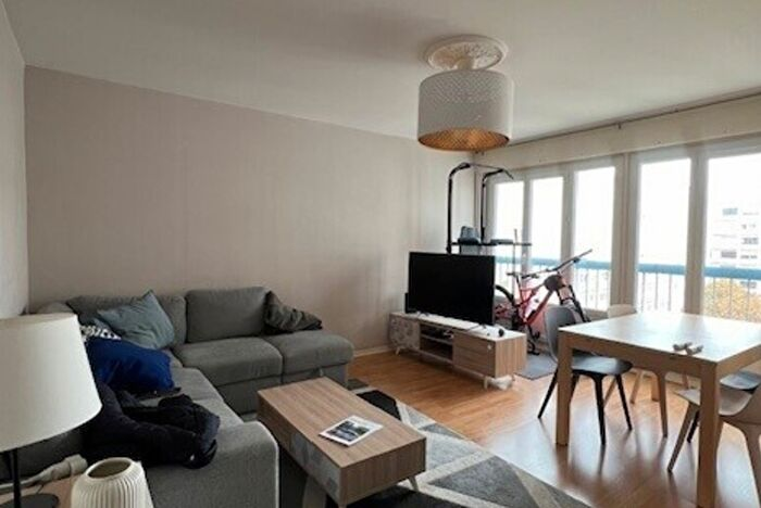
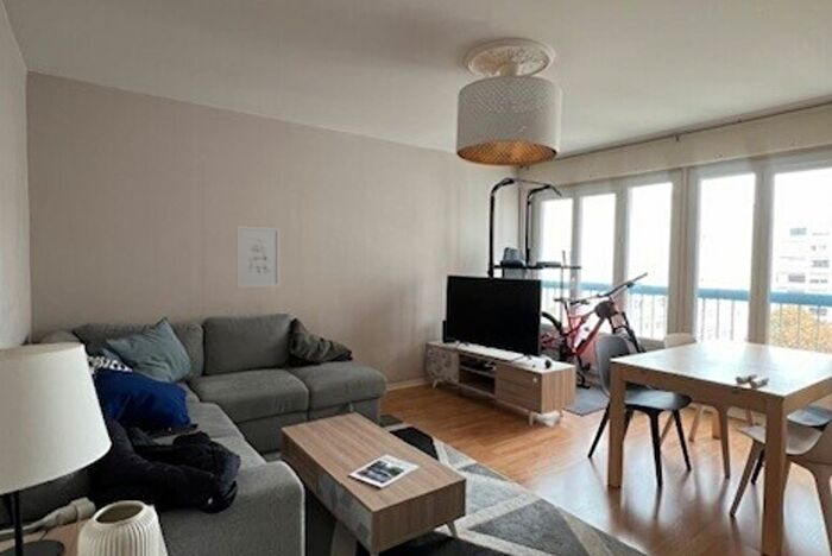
+ wall art [235,225,282,289]
